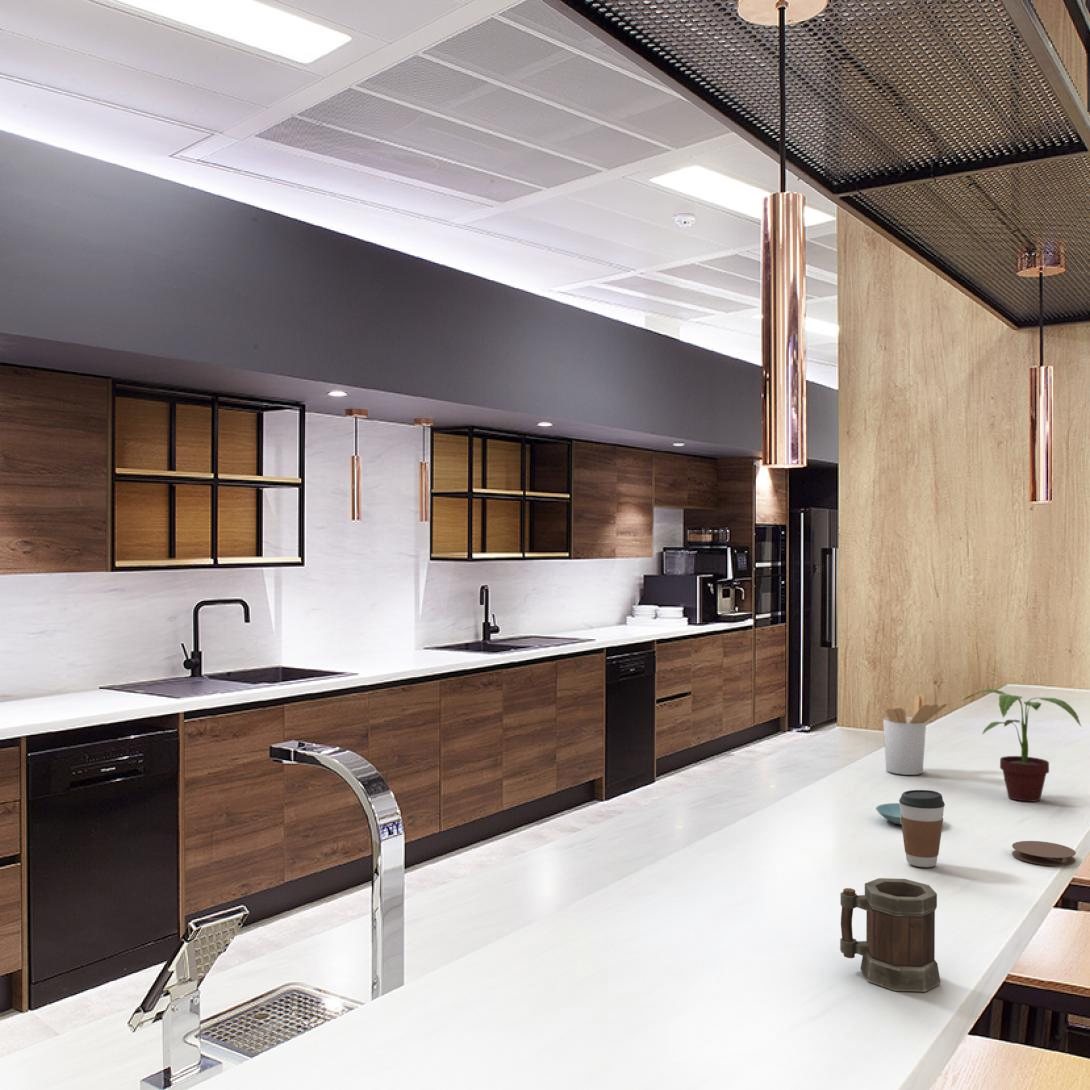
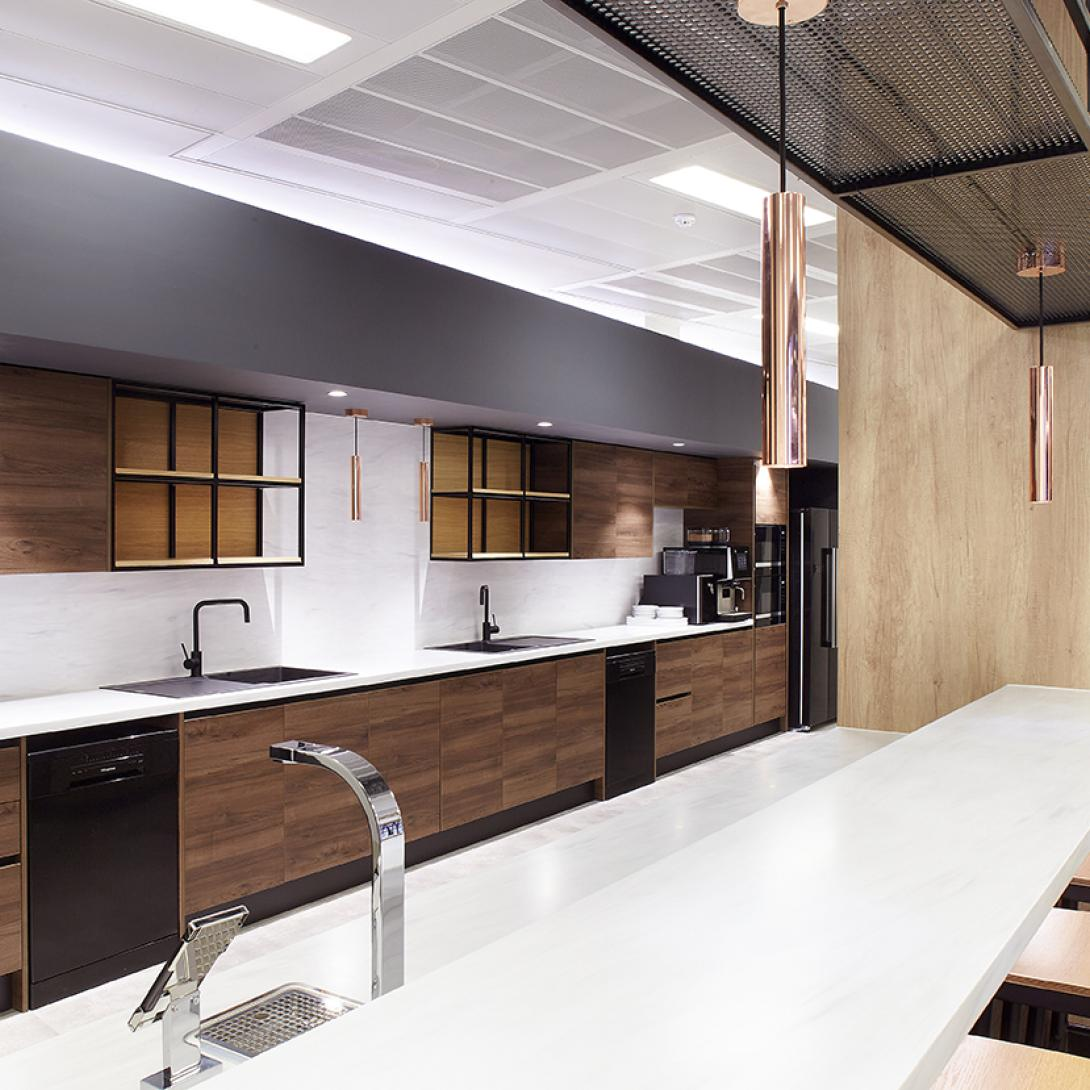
- mug [839,877,941,993]
- coffee cup [898,789,946,868]
- coaster [1011,840,1077,867]
- saucer [875,802,902,826]
- potted plant [960,688,1083,802]
- utensil holder [882,693,948,776]
